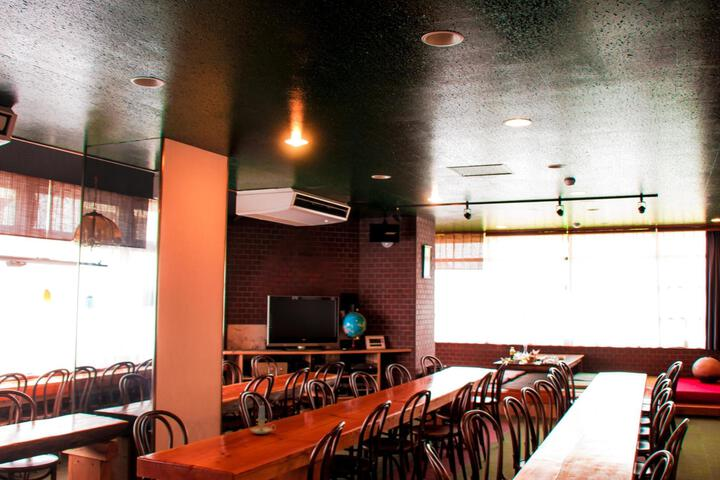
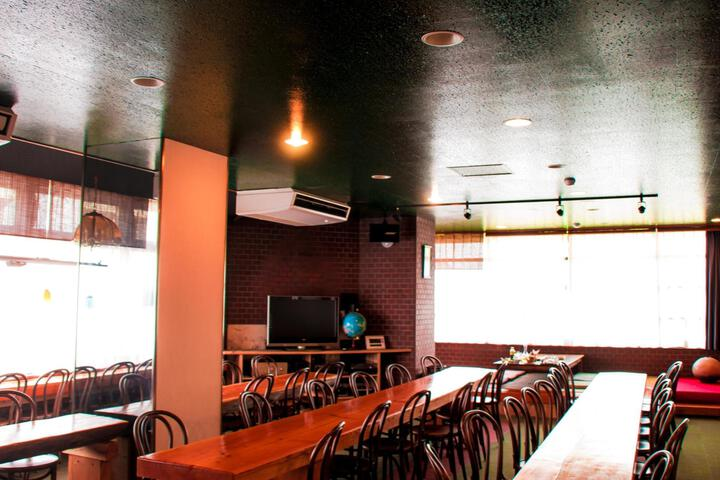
- candle [249,405,277,435]
